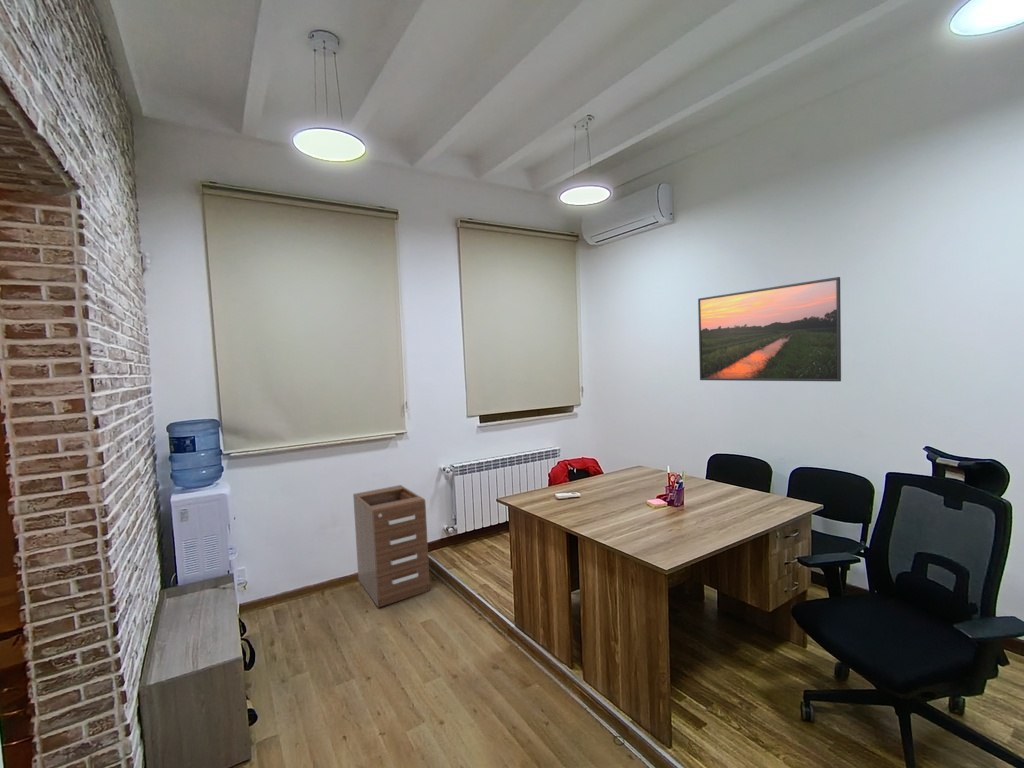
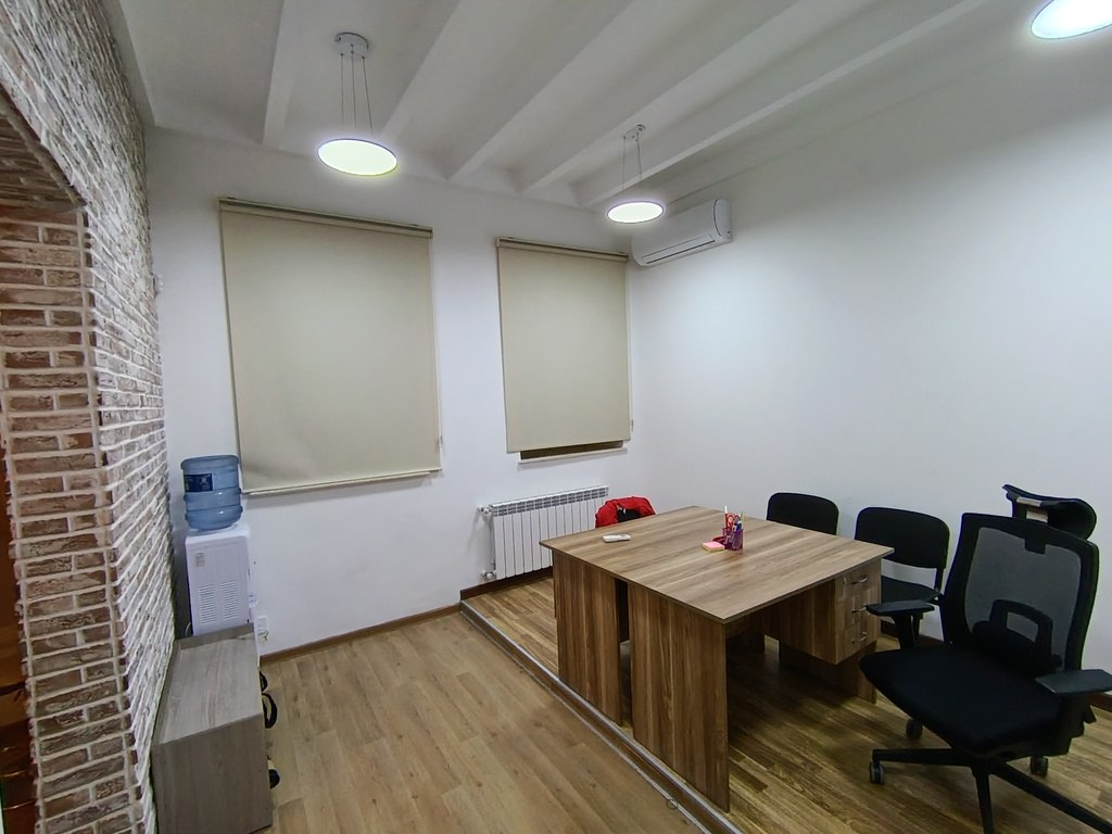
- filing cabinet [352,484,431,609]
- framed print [697,276,842,382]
